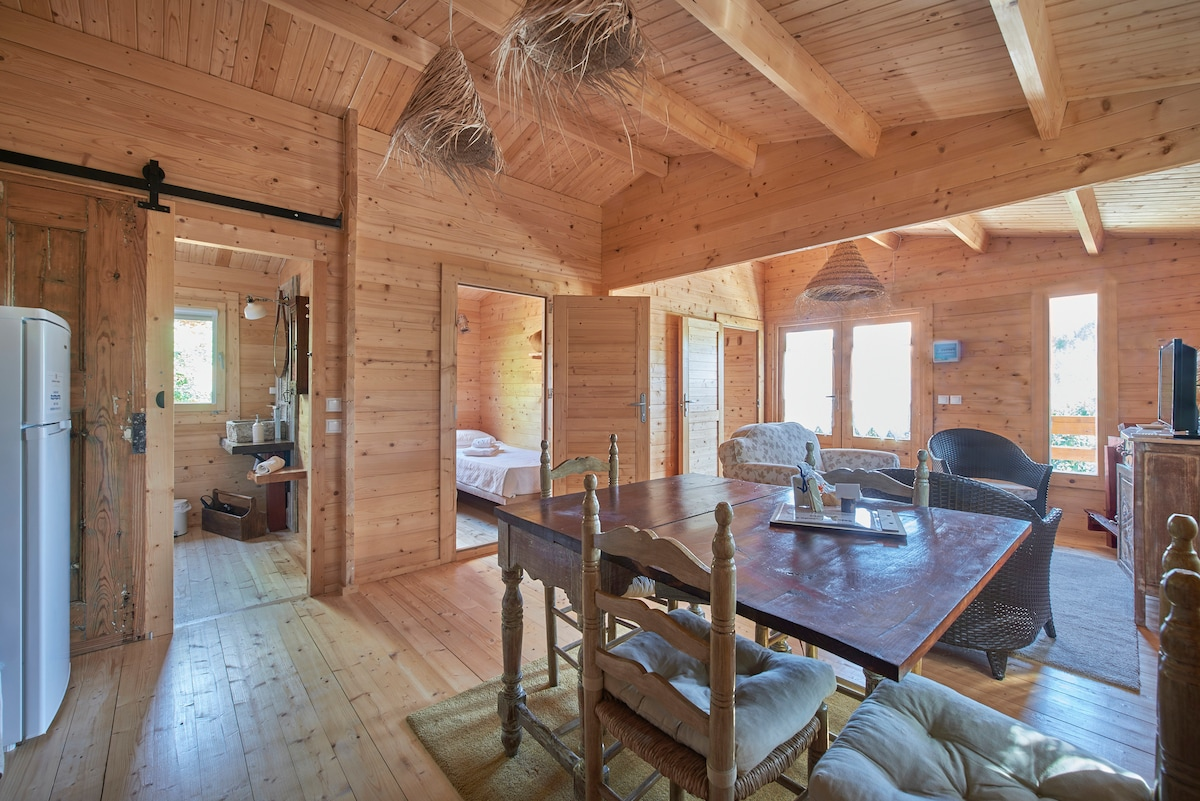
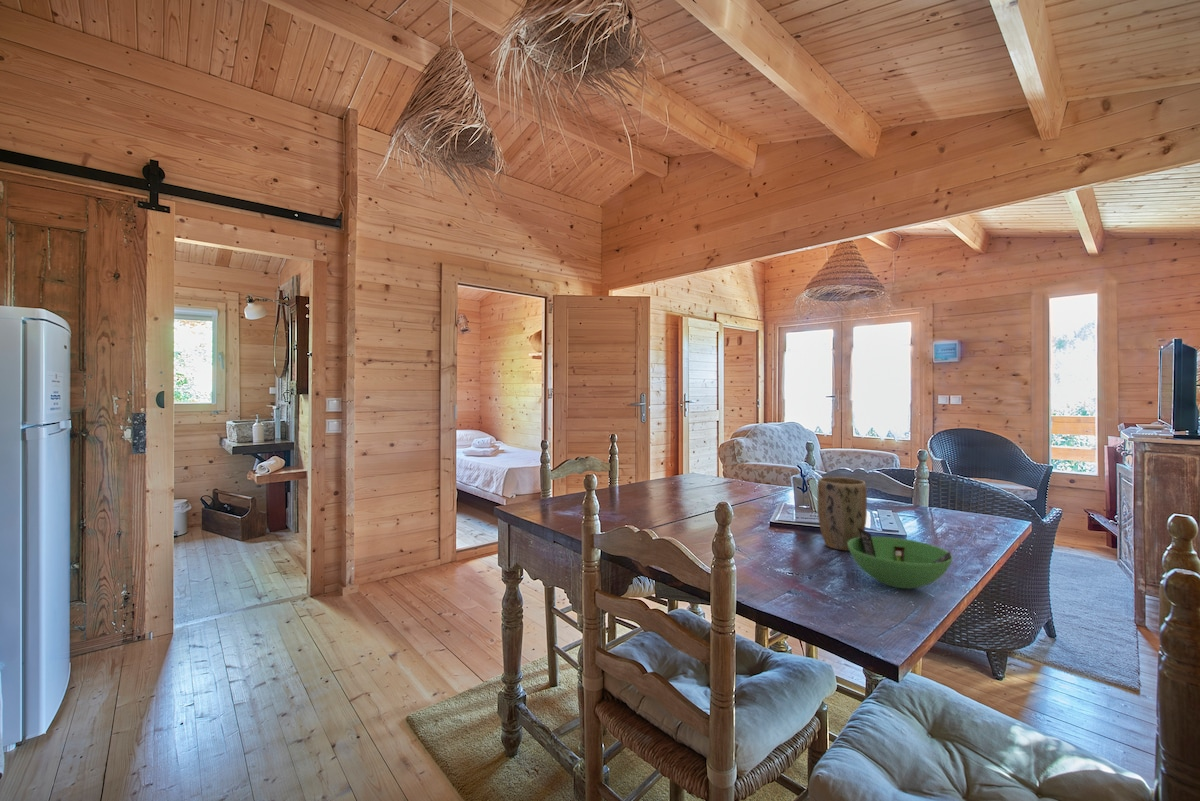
+ plant pot [816,476,868,552]
+ bowl [847,528,954,589]
